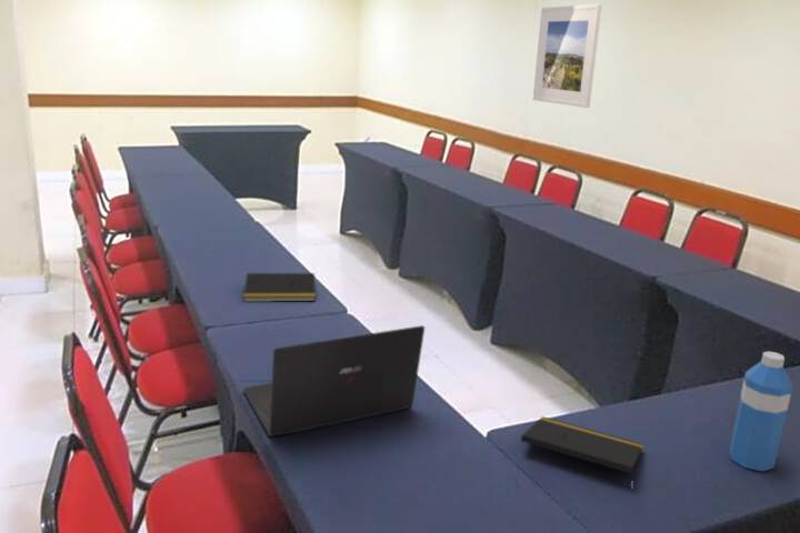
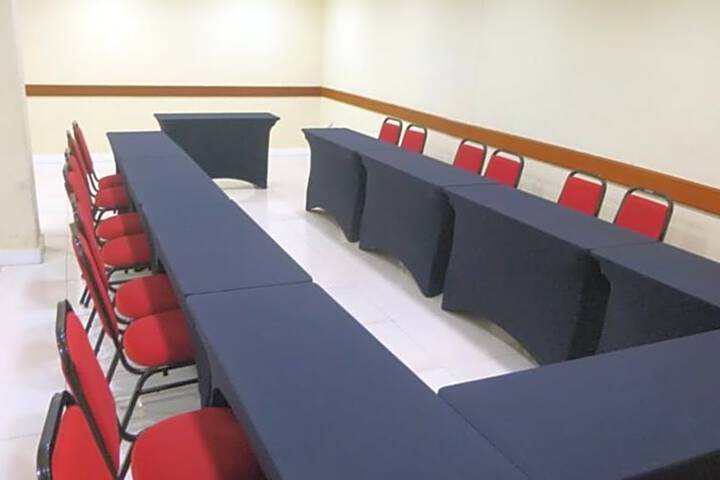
- notepad [520,415,644,480]
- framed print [532,3,603,109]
- water bottle [728,350,793,473]
- notepad [242,272,317,303]
- laptop [242,324,426,438]
